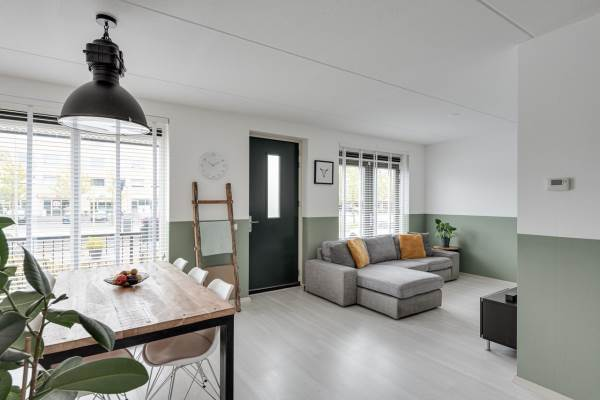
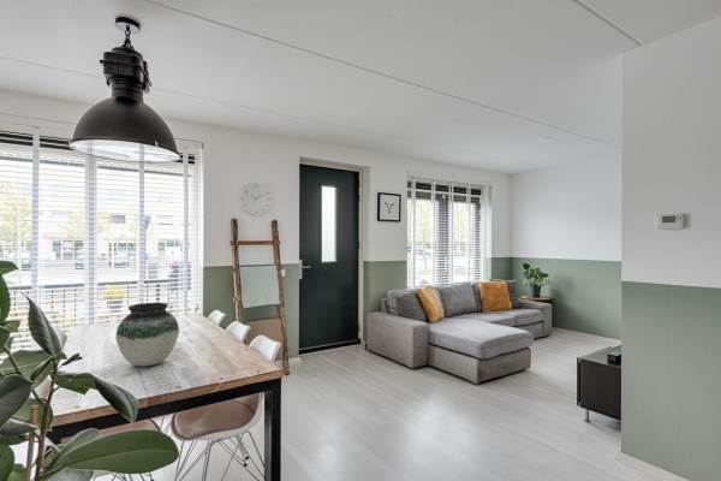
+ vase [115,302,180,368]
